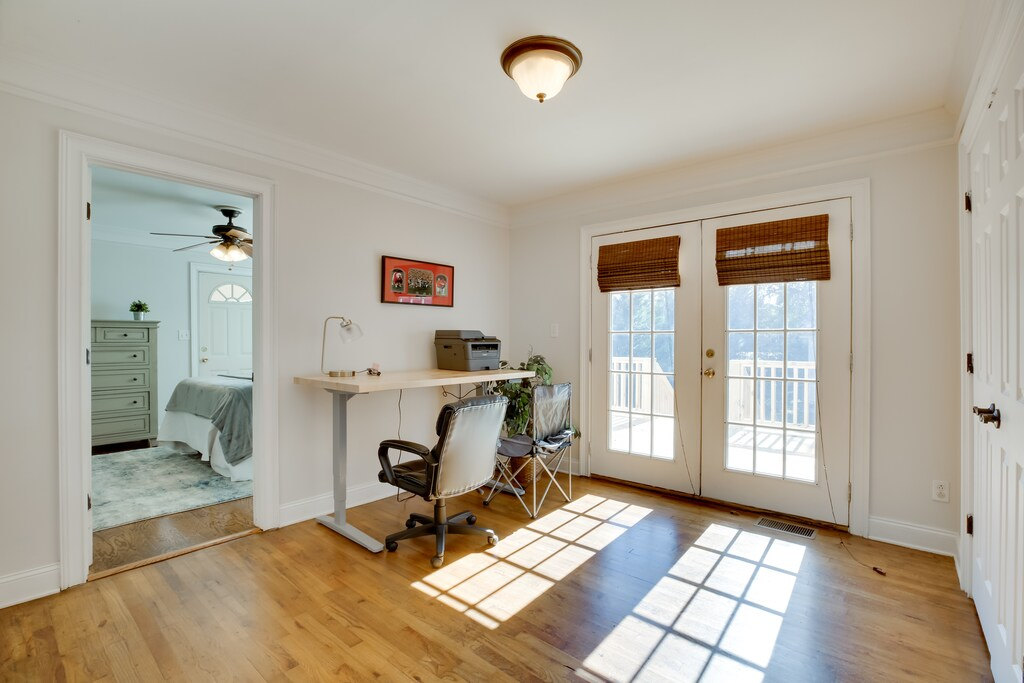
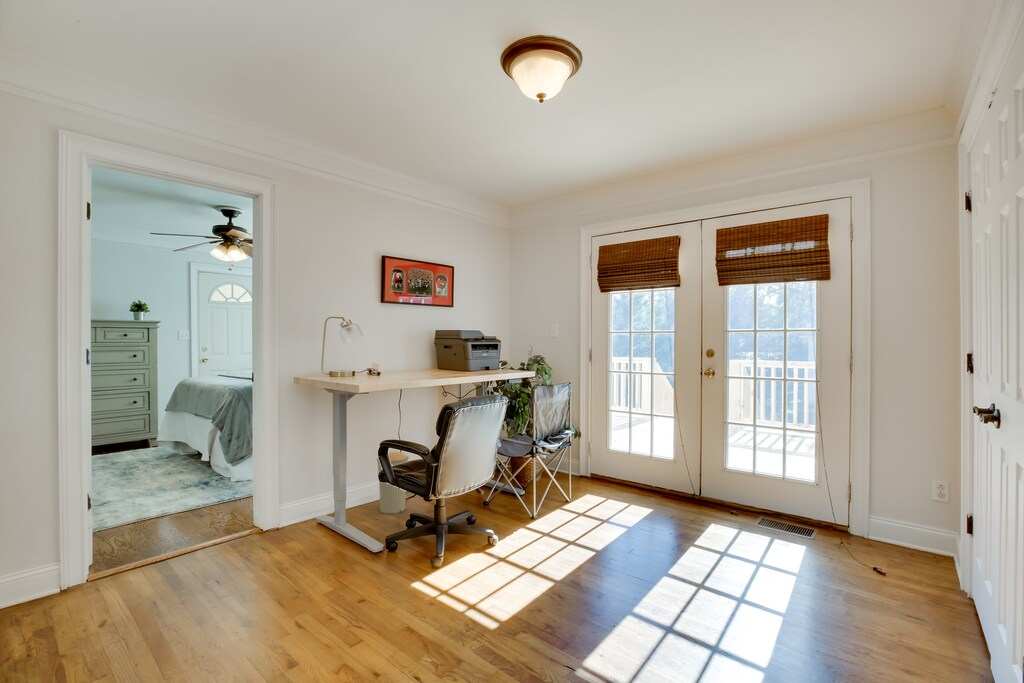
+ trash can [376,450,410,515]
